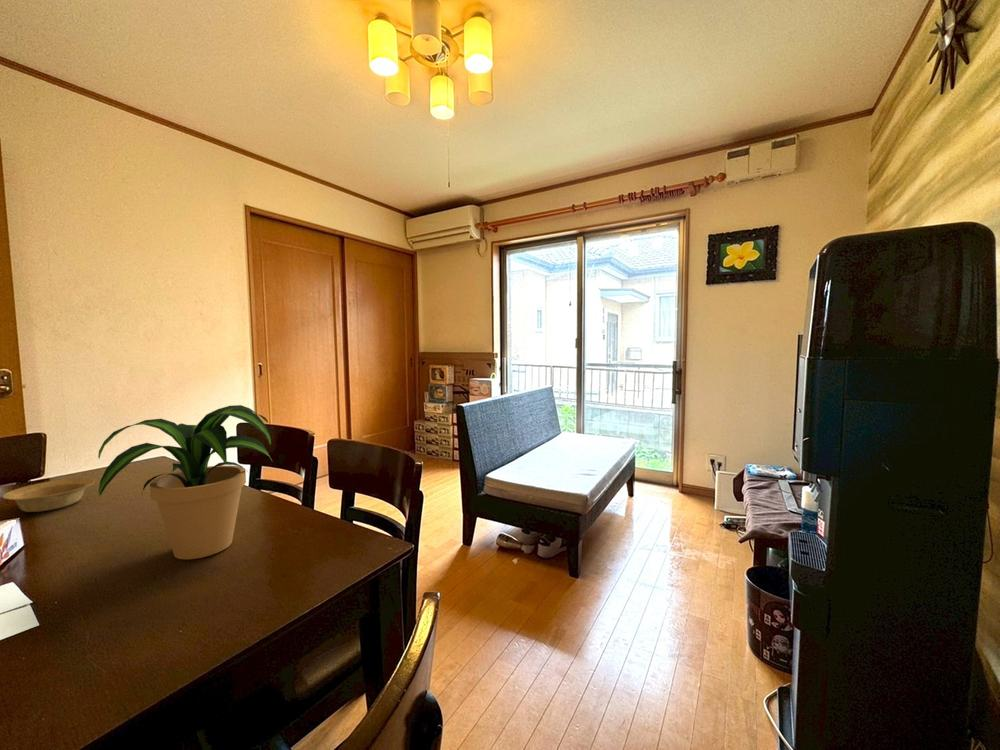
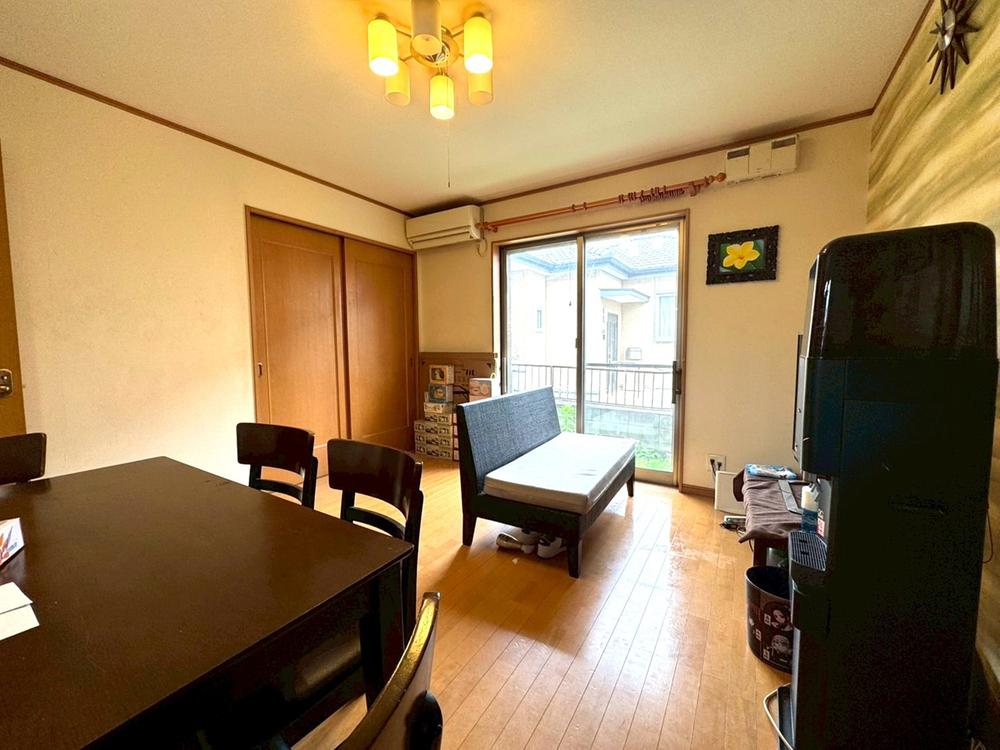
- potted plant [97,404,274,560]
- bowl [2,477,96,513]
